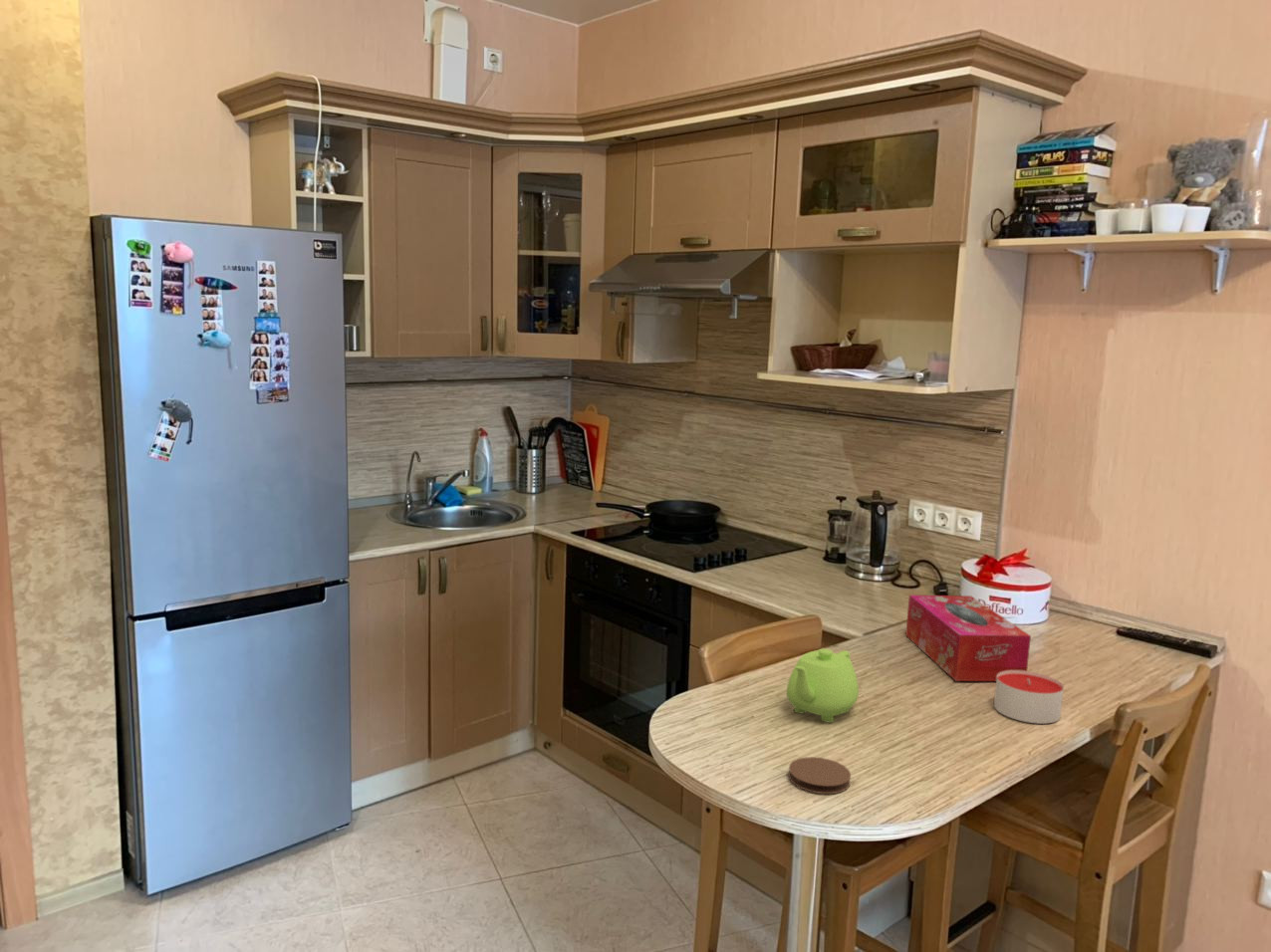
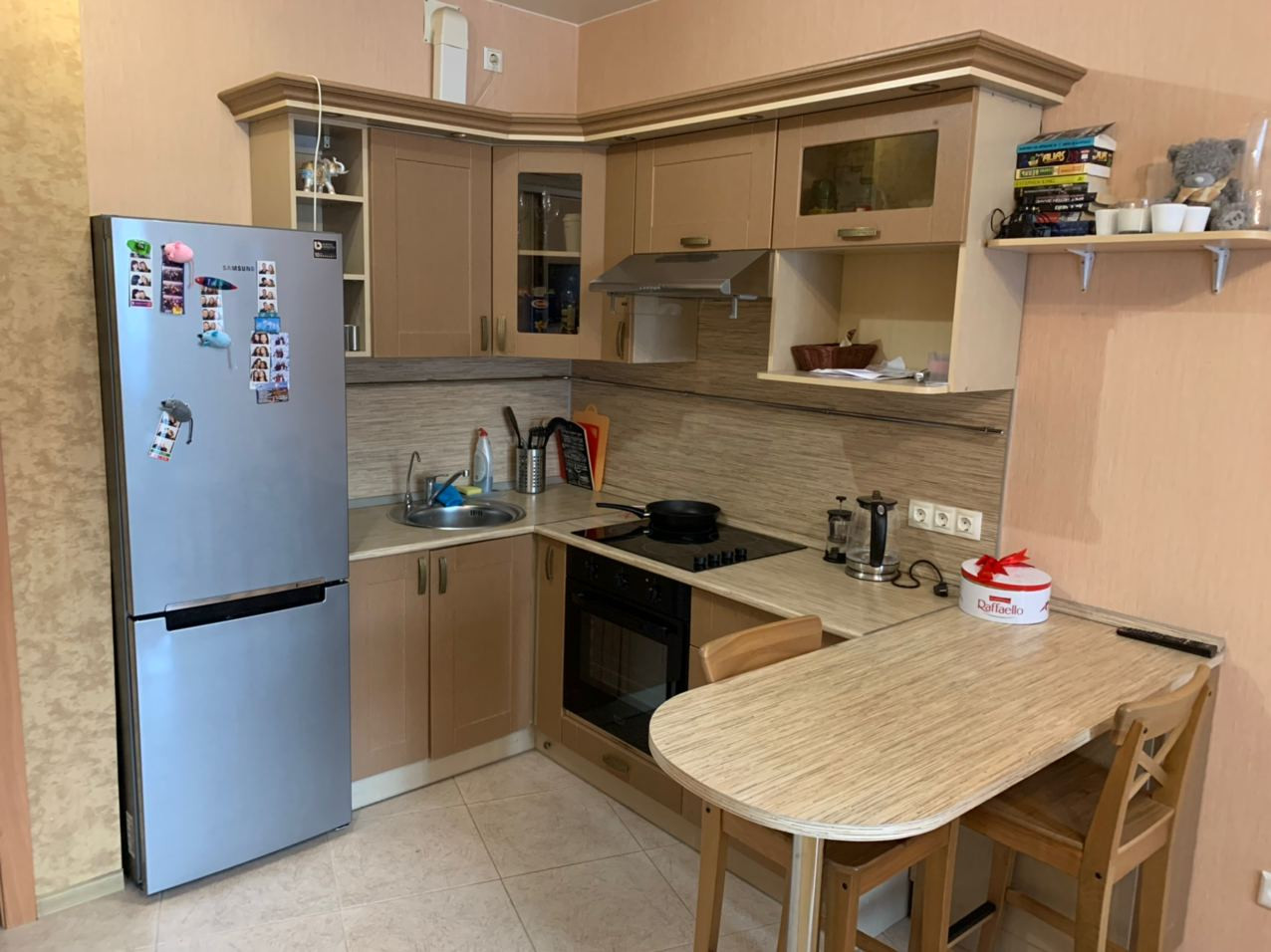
- candle [993,670,1065,725]
- teapot [786,647,860,724]
- tissue box [904,594,1032,682]
- coaster [788,756,852,795]
